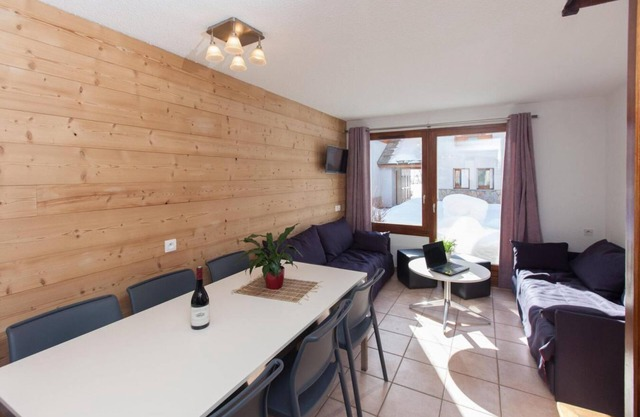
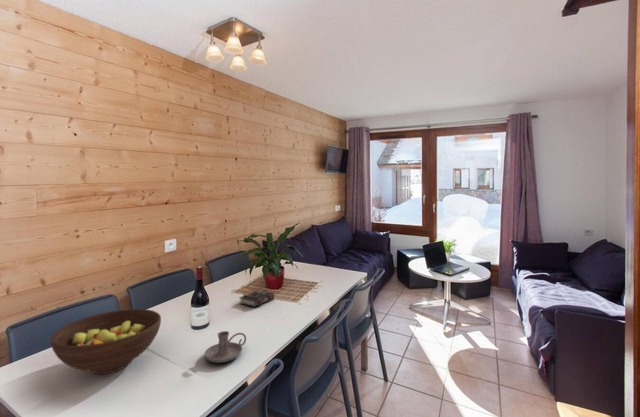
+ book [238,289,275,308]
+ candle holder [204,330,247,364]
+ fruit bowl [50,308,162,375]
